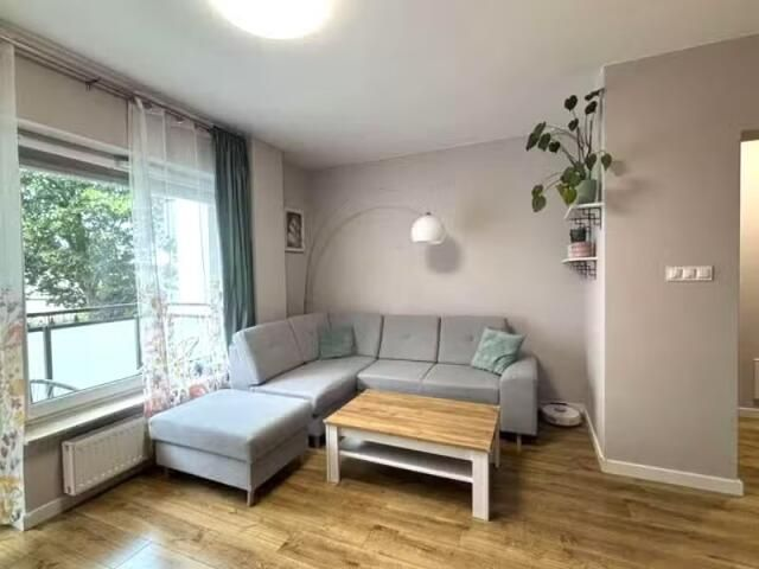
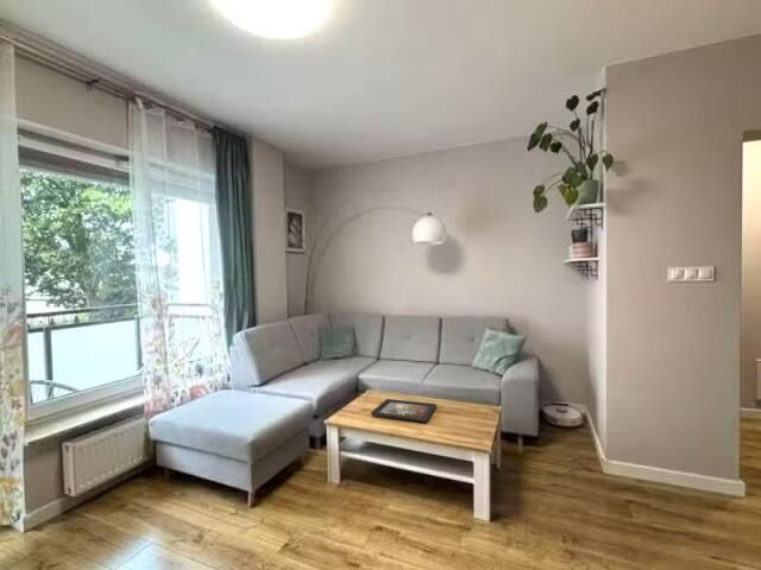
+ decorative tray [370,398,438,423]
